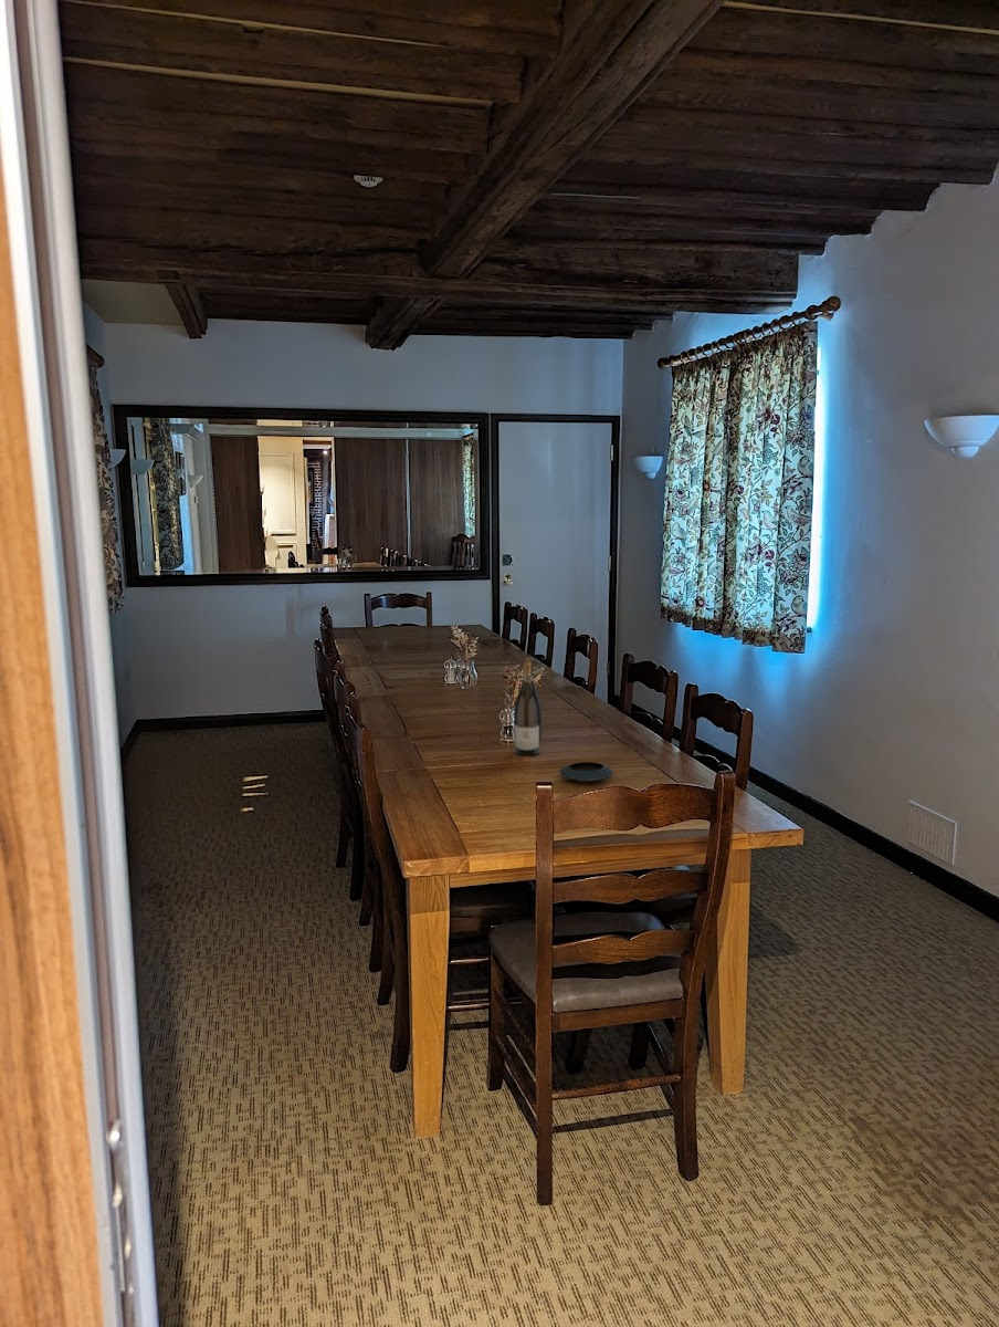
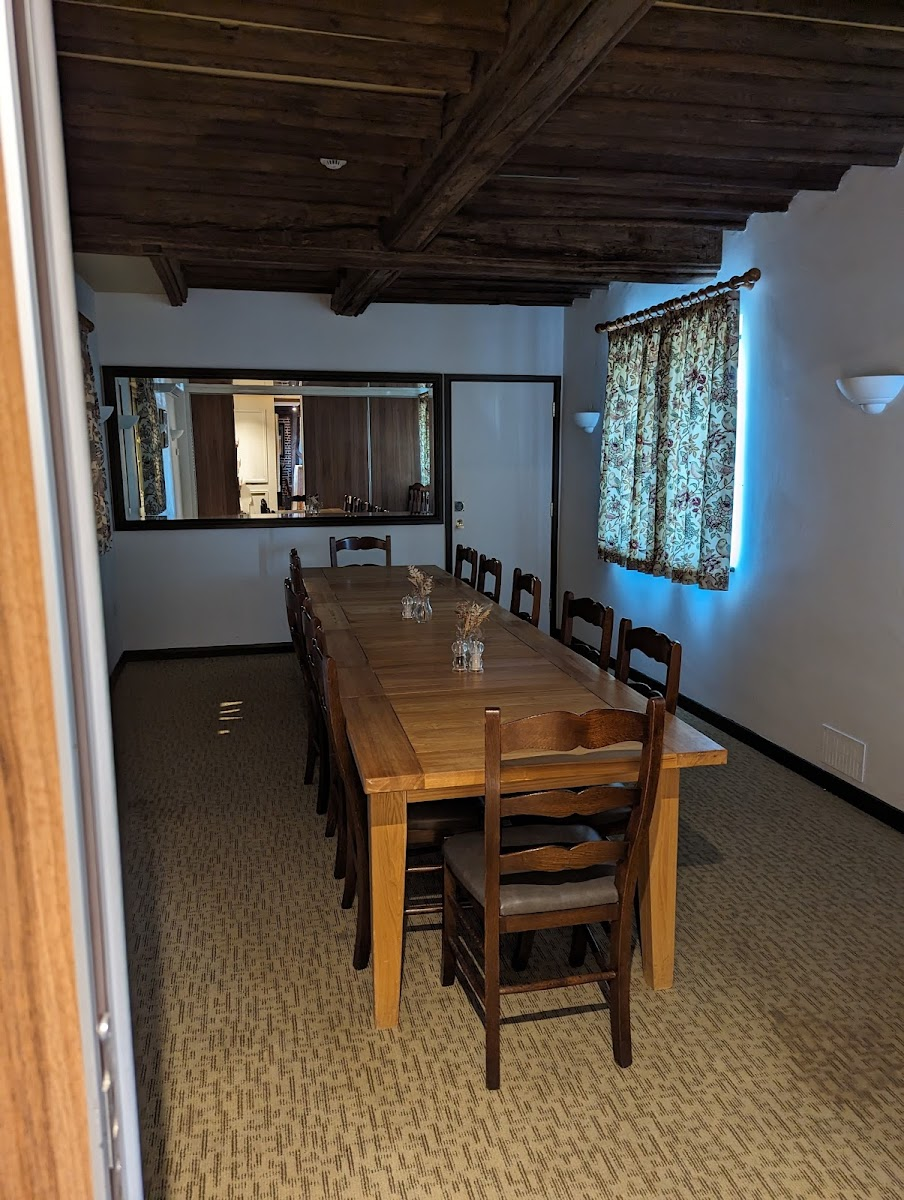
- wine bottle [513,657,543,756]
- saucer [559,761,613,783]
